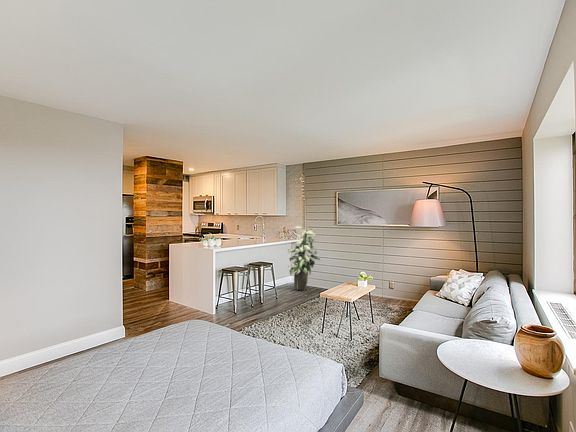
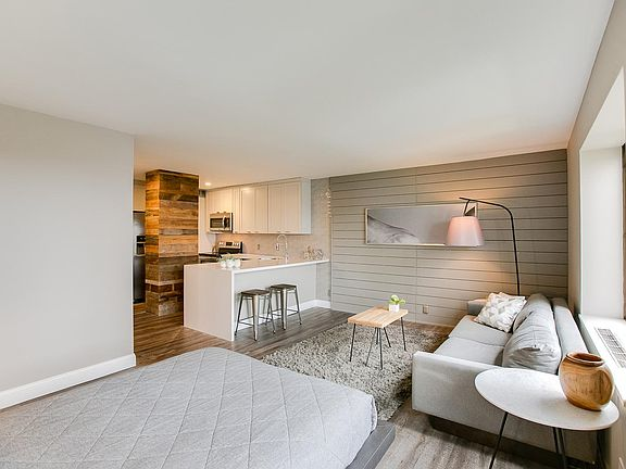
- indoor plant [286,225,321,291]
